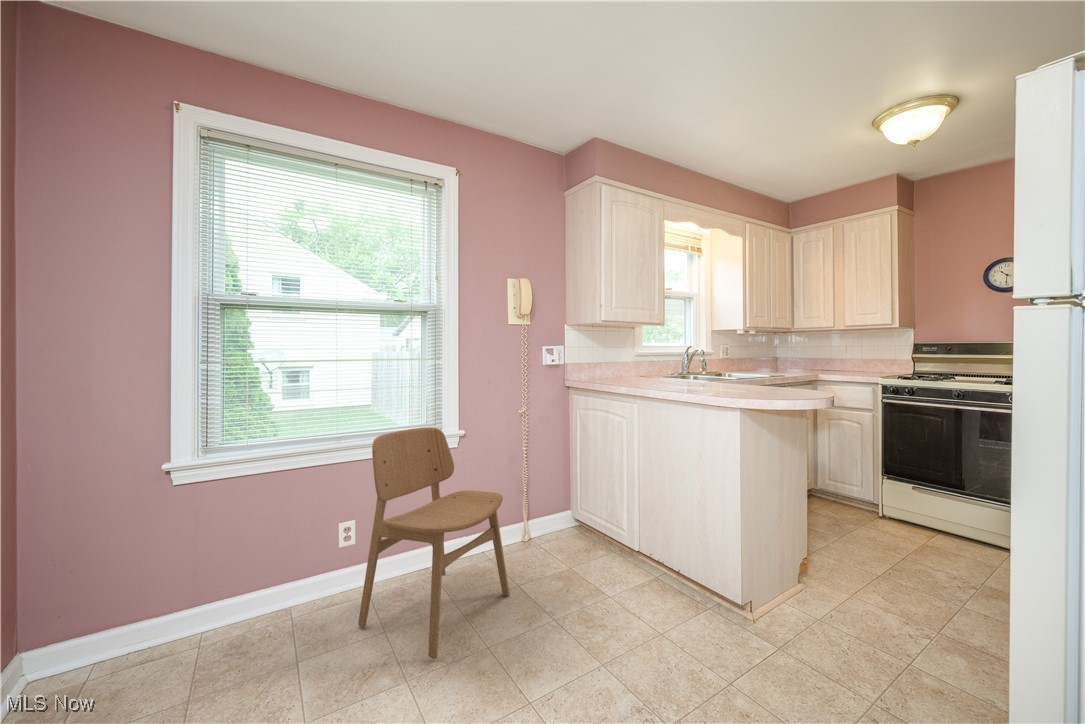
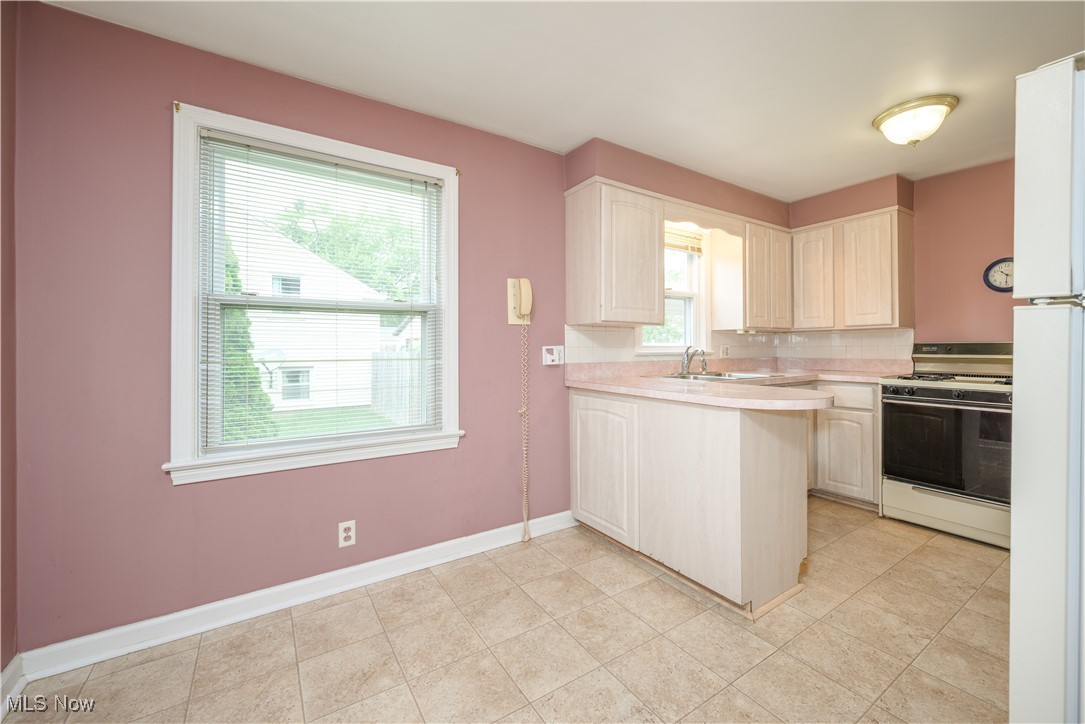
- dining chair [357,426,511,660]
